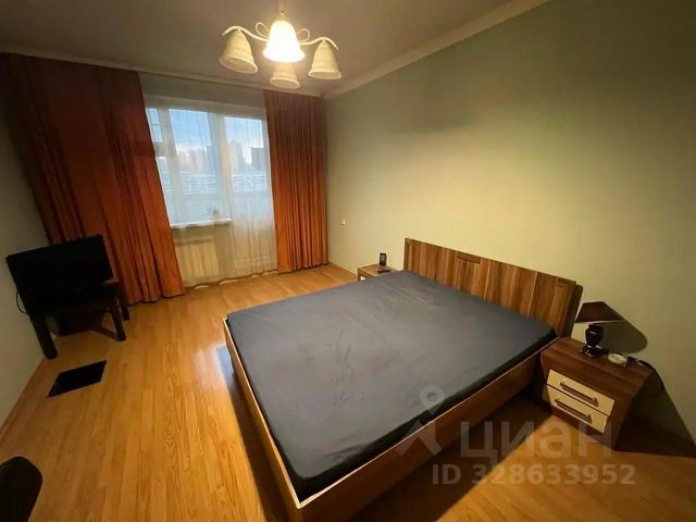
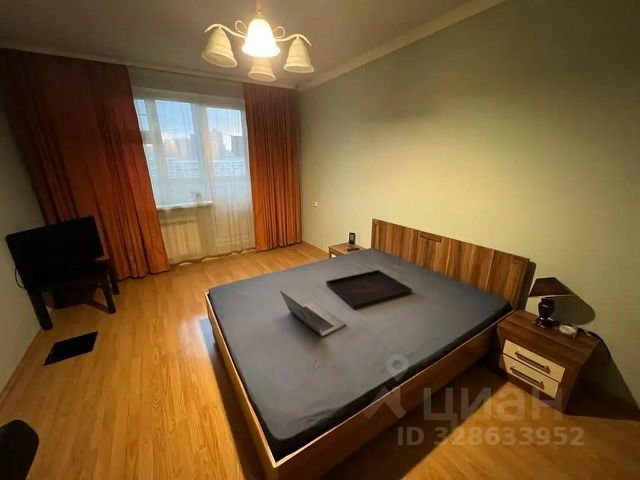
+ laptop [279,290,347,338]
+ serving tray [325,269,413,310]
